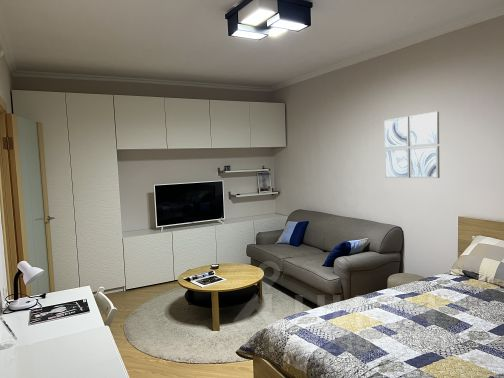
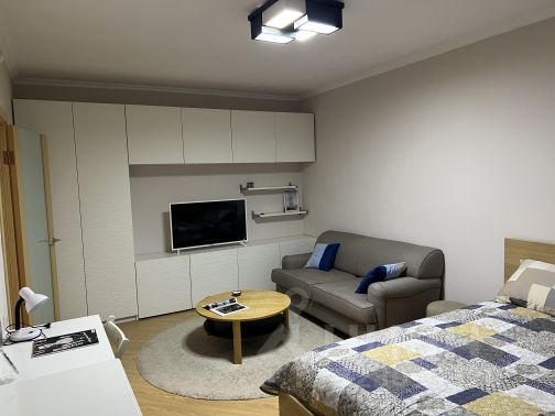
- wall art [383,111,441,179]
